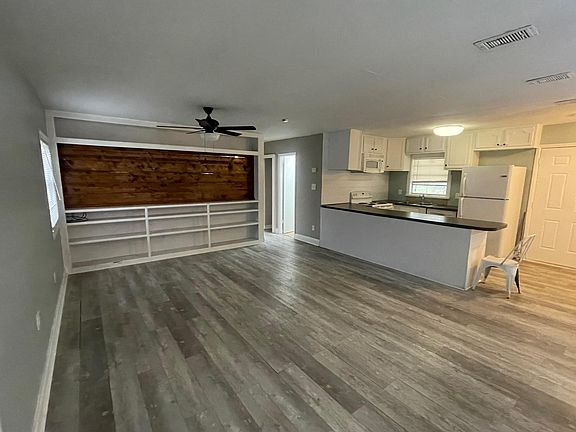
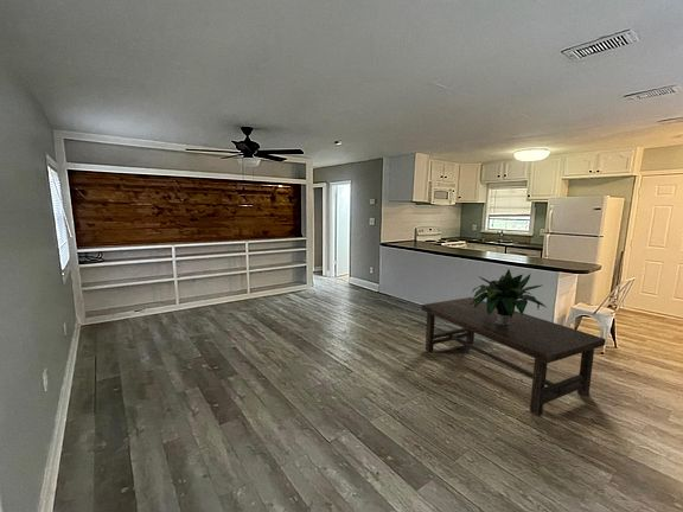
+ potted plant [470,268,548,325]
+ coffee table [420,296,607,417]
